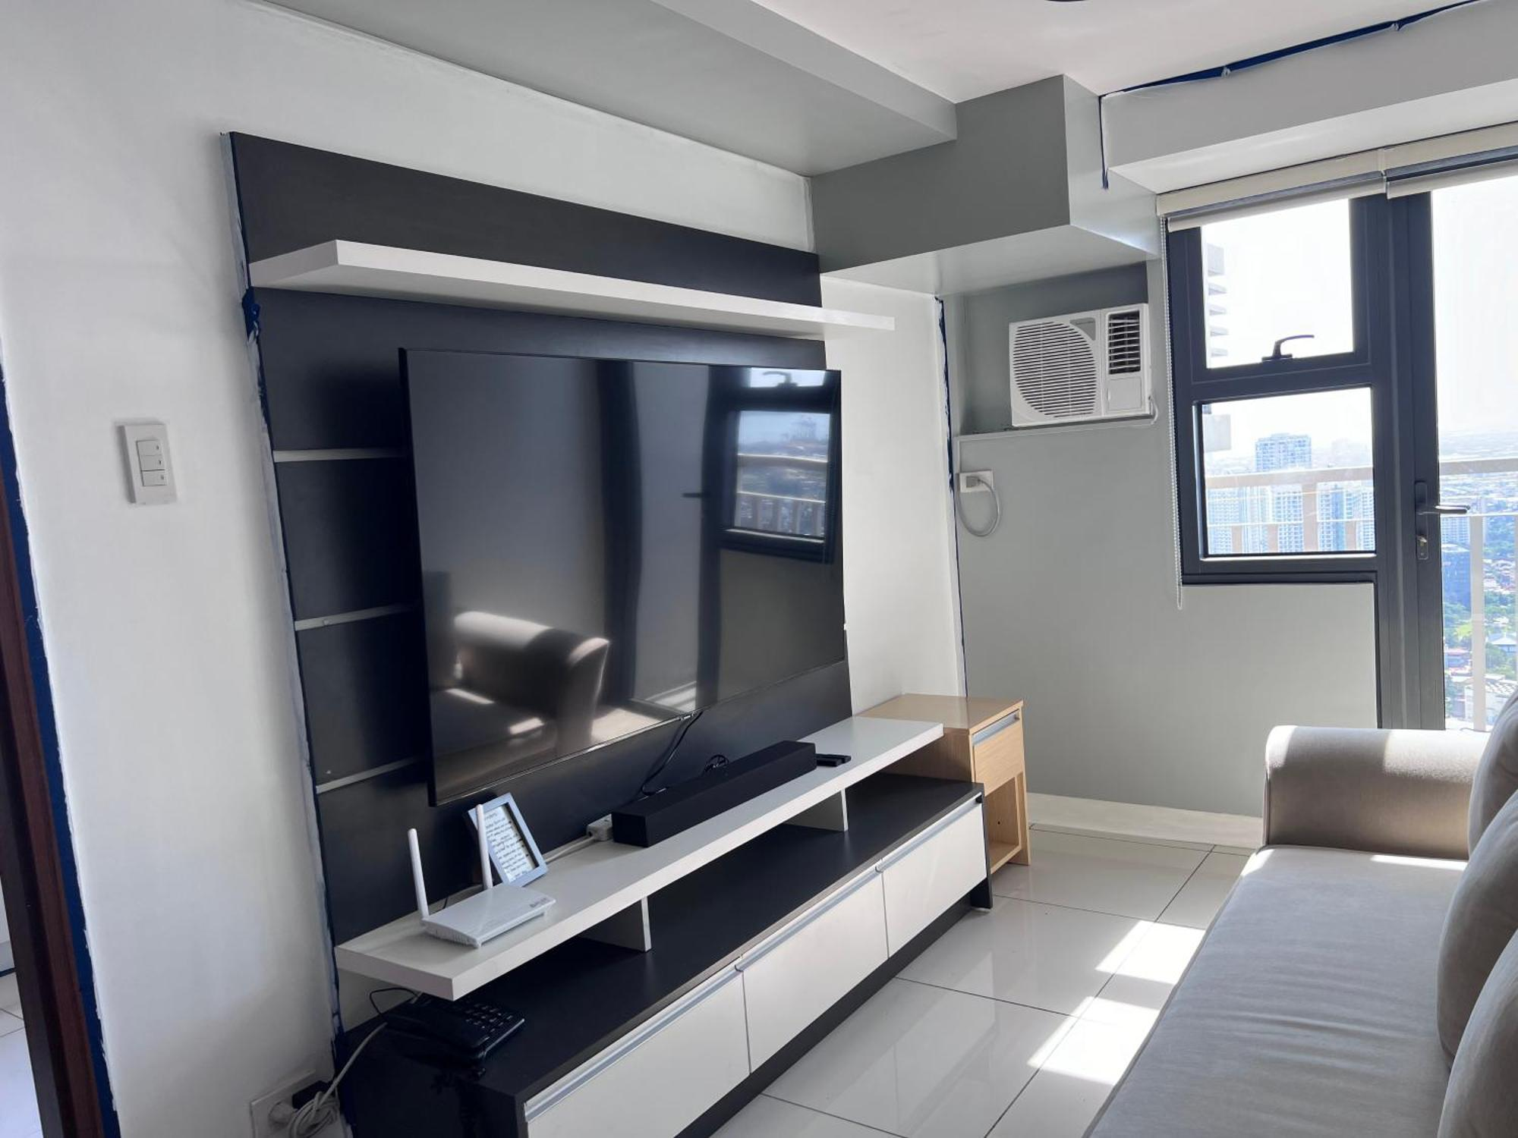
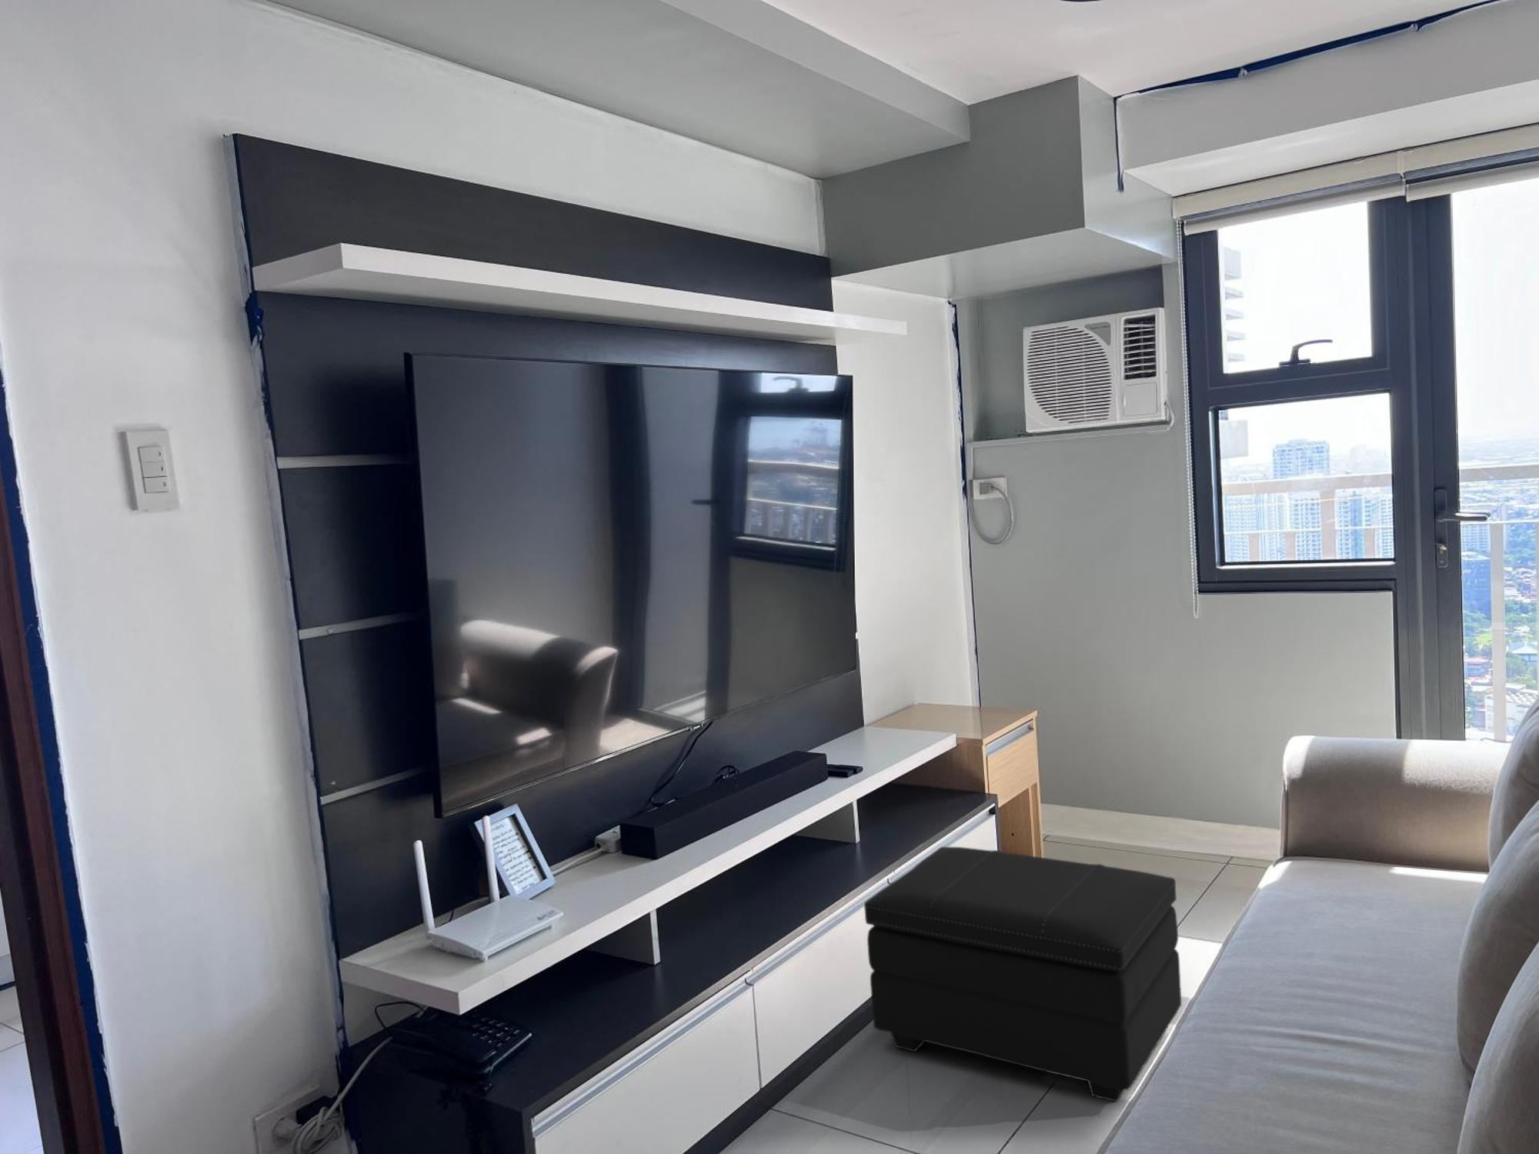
+ footstool [863,846,1182,1102]
